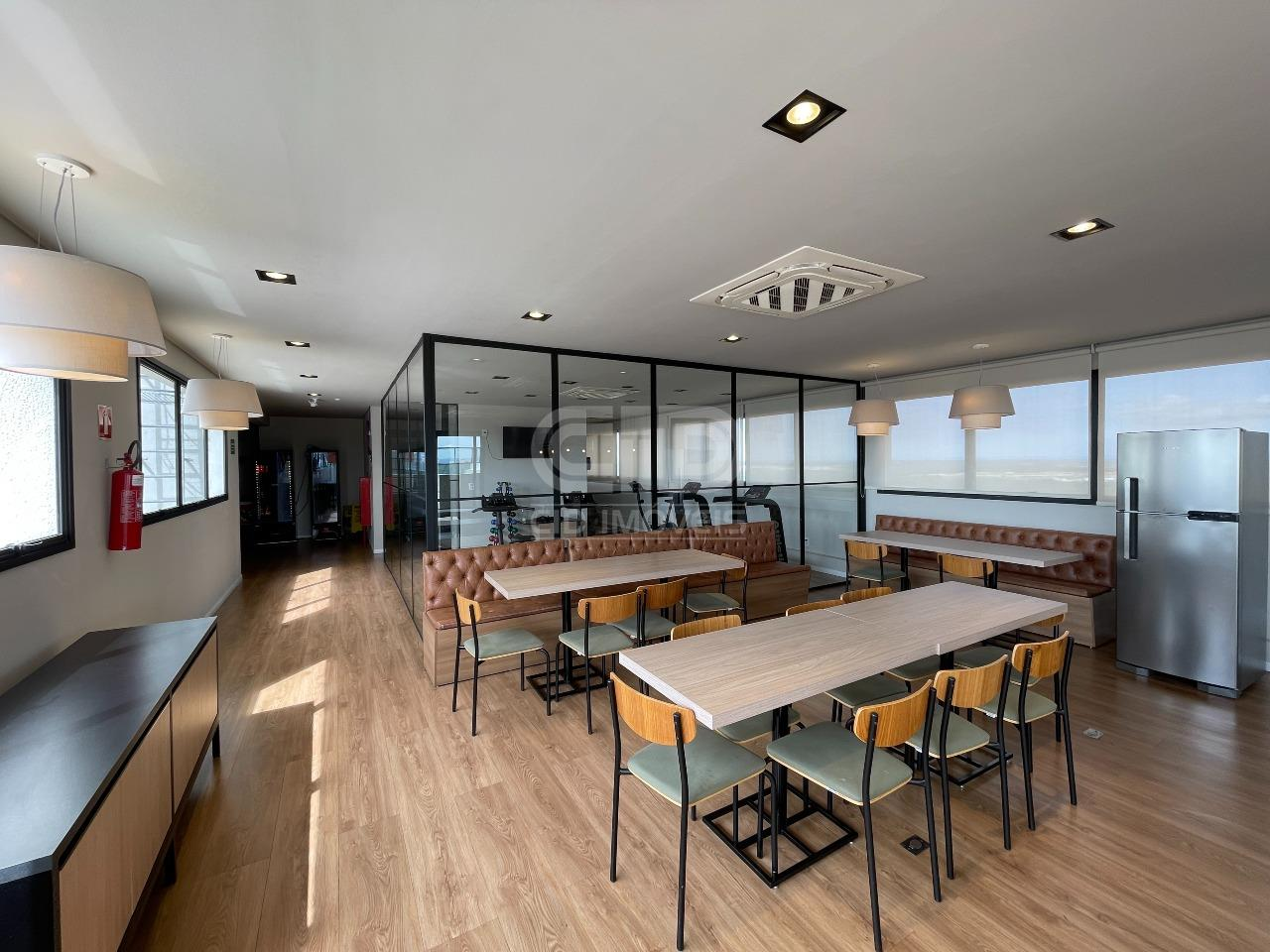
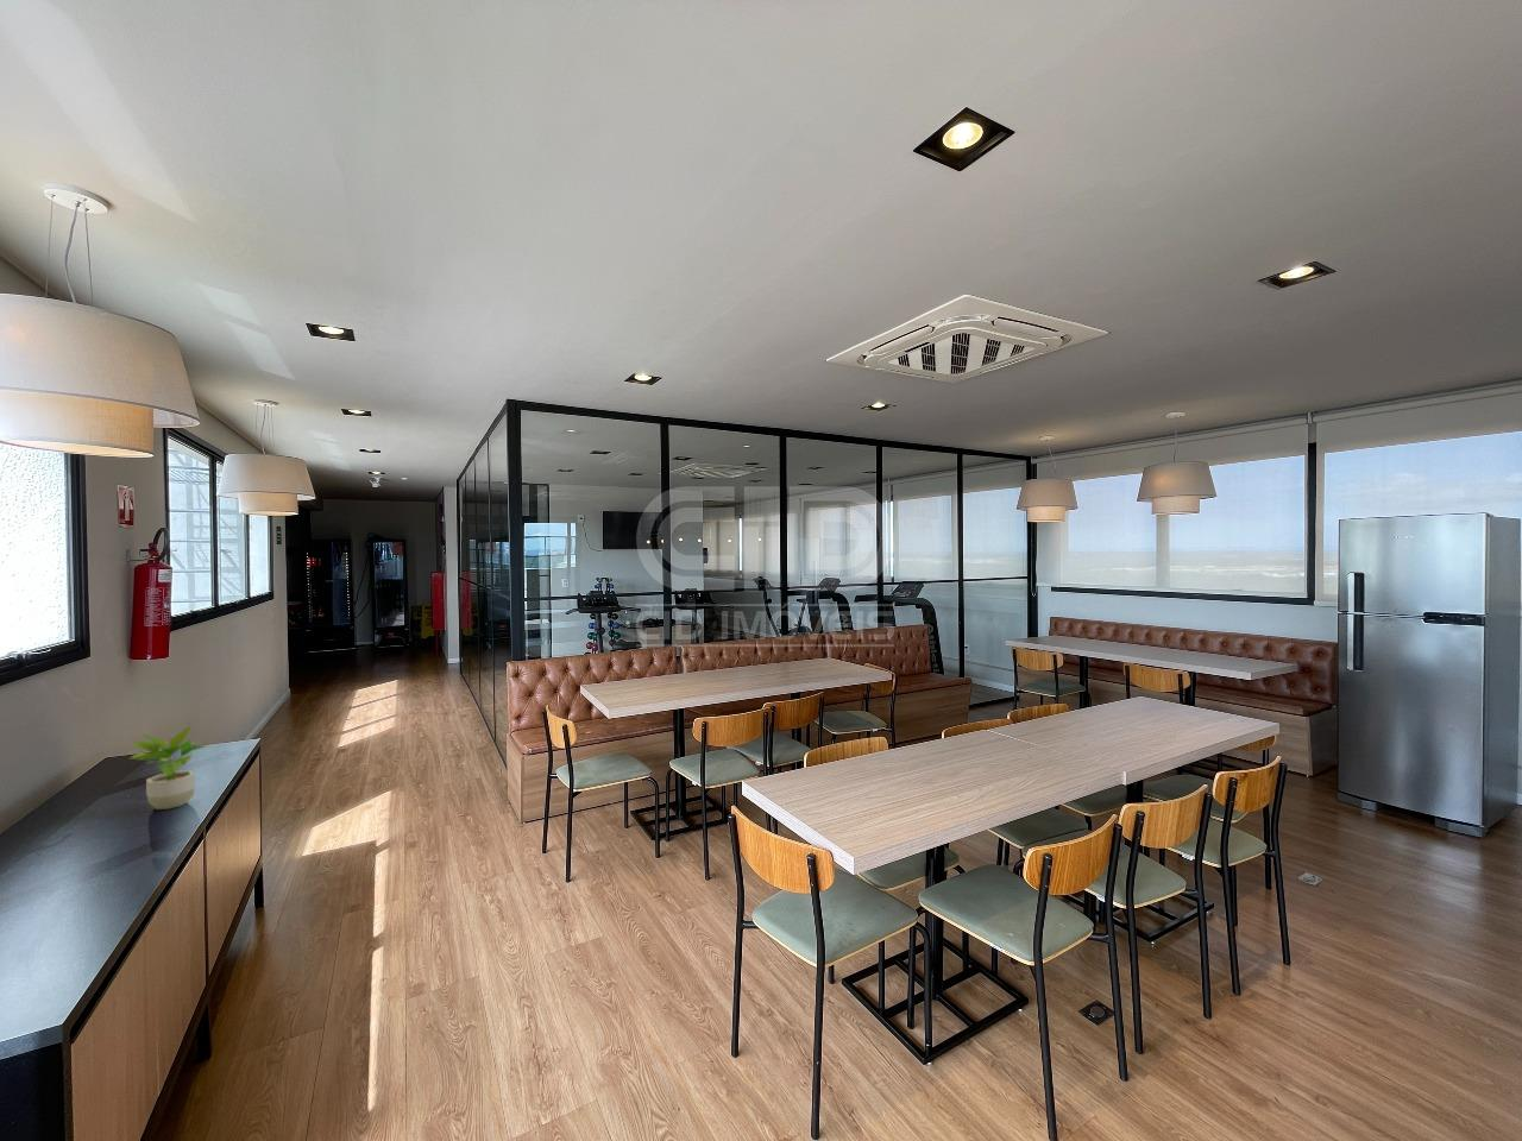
+ potted plant [127,724,211,810]
